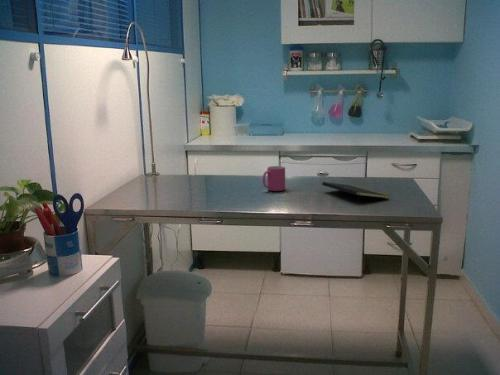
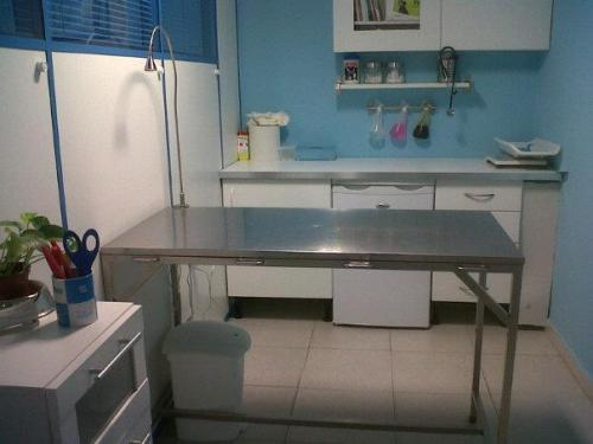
- mug [262,165,286,192]
- notepad [321,181,390,205]
